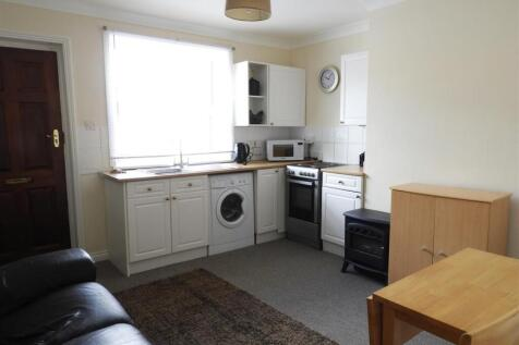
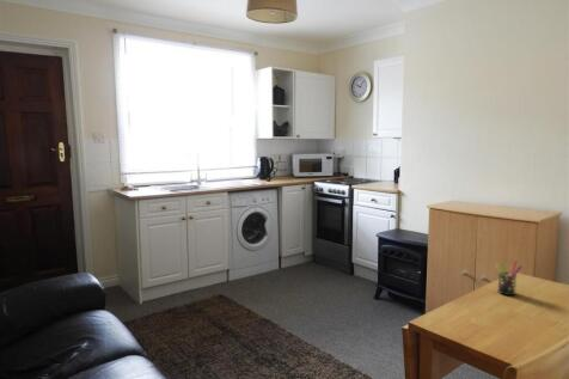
+ pen holder [495,259,524,297]
